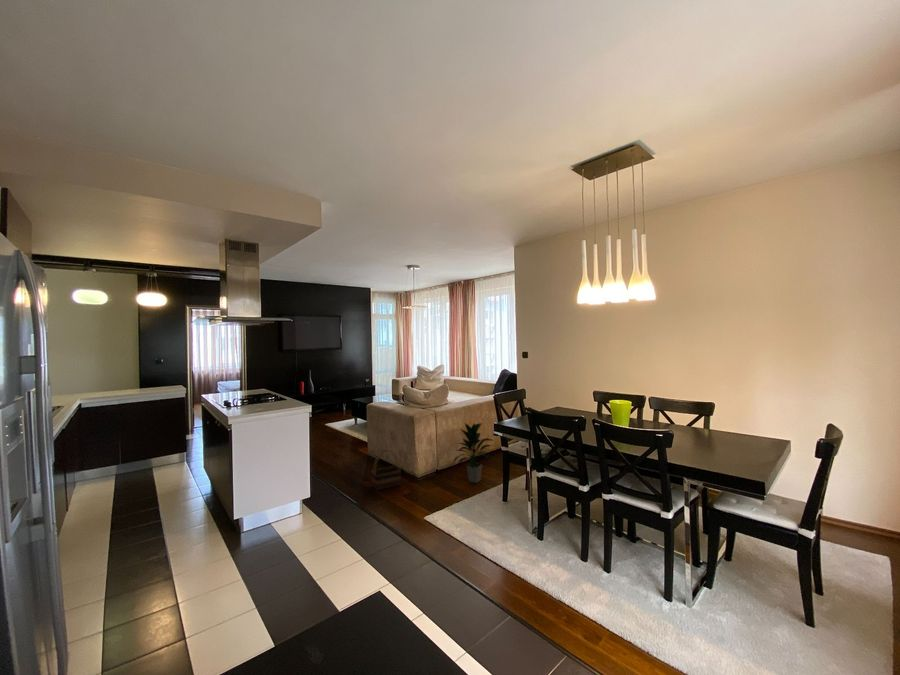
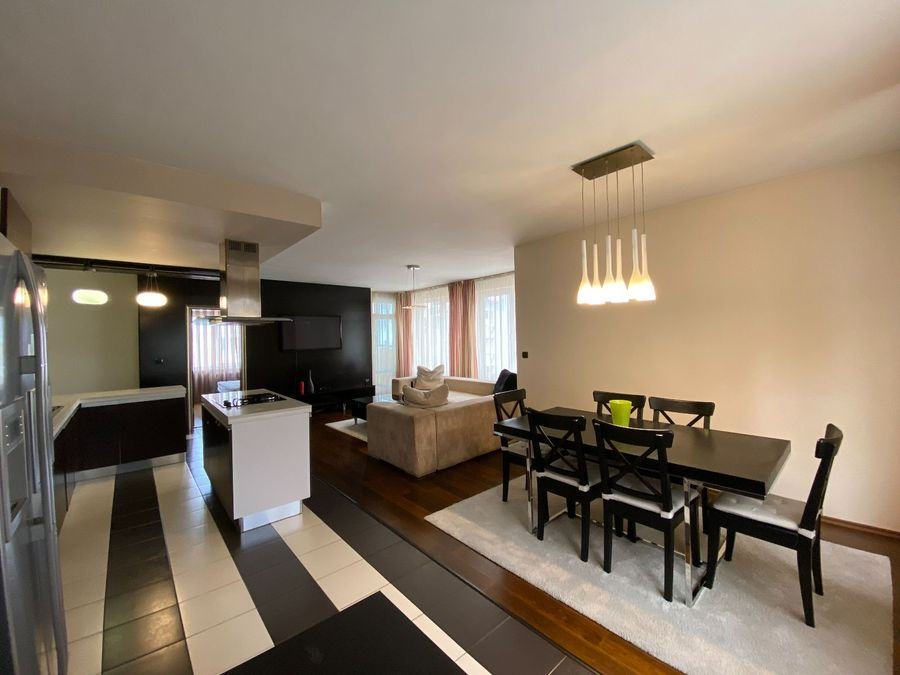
- basket [370,449,402,491]
- indoor plant [452,422,497,484]
